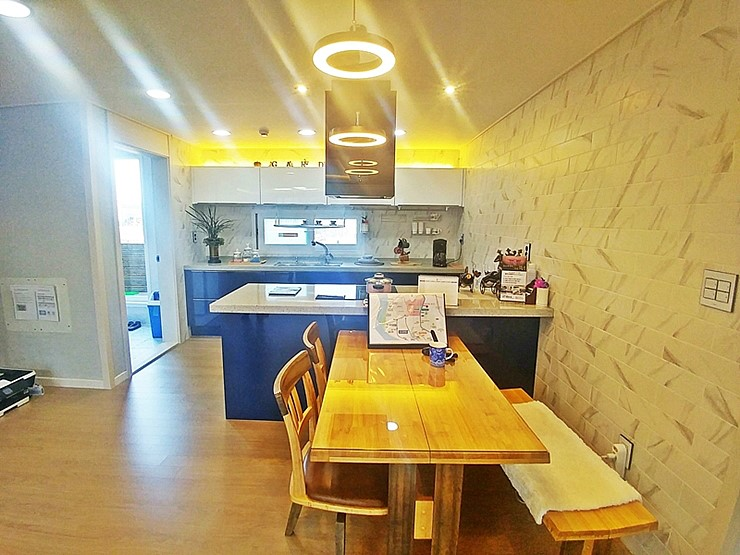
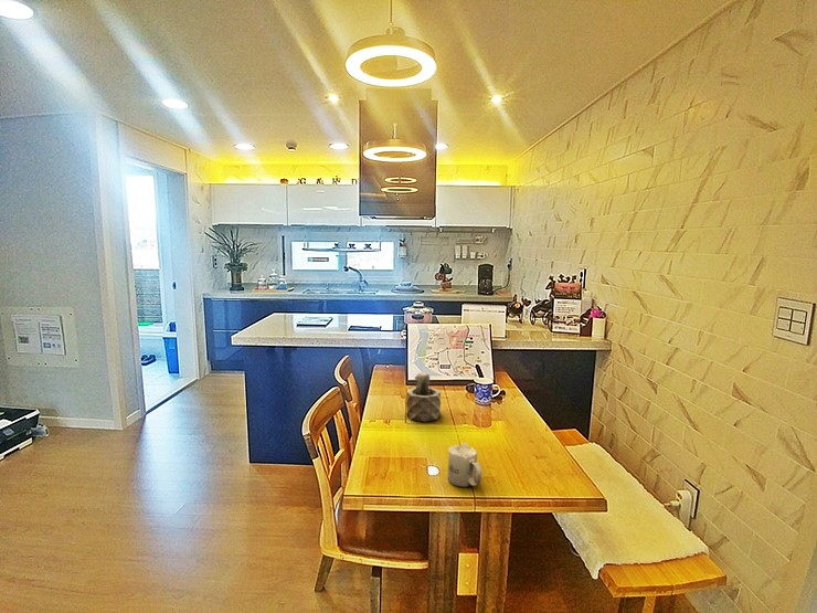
+ mug [447,442,482,488]
+ succulent plant [405,371,442,422]
